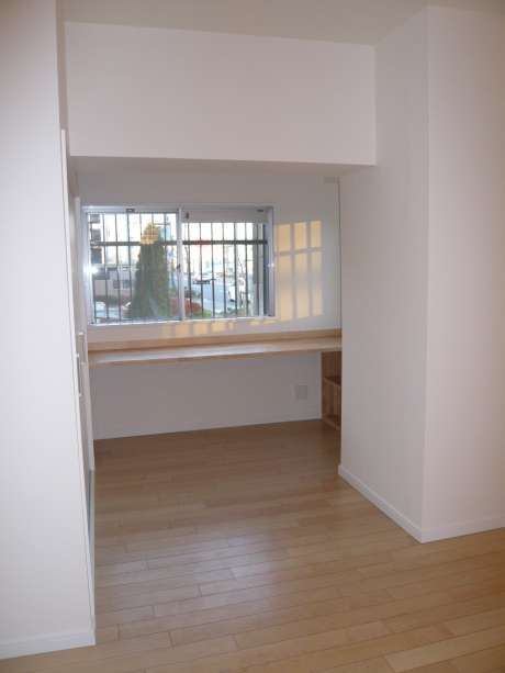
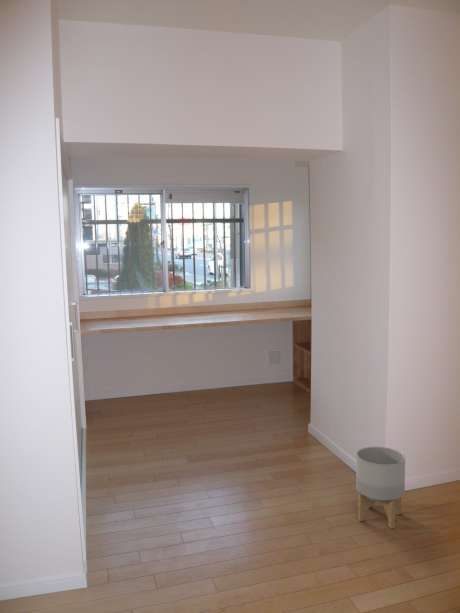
+ planter [355,446,406,530]
